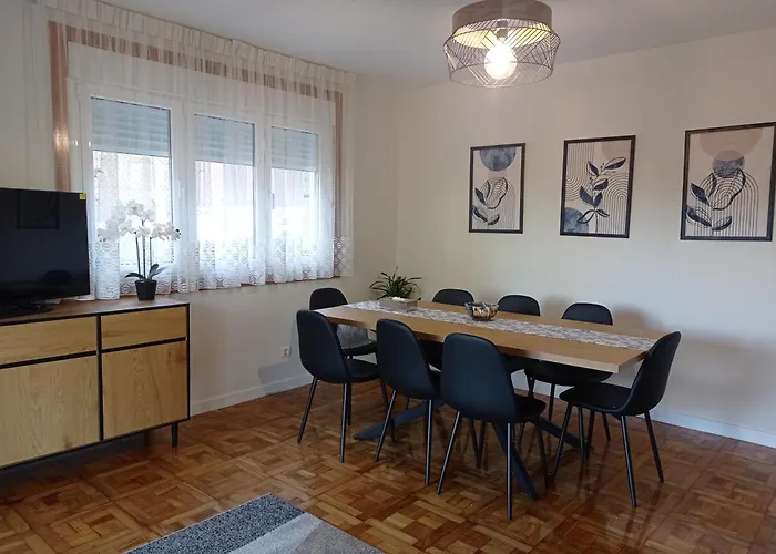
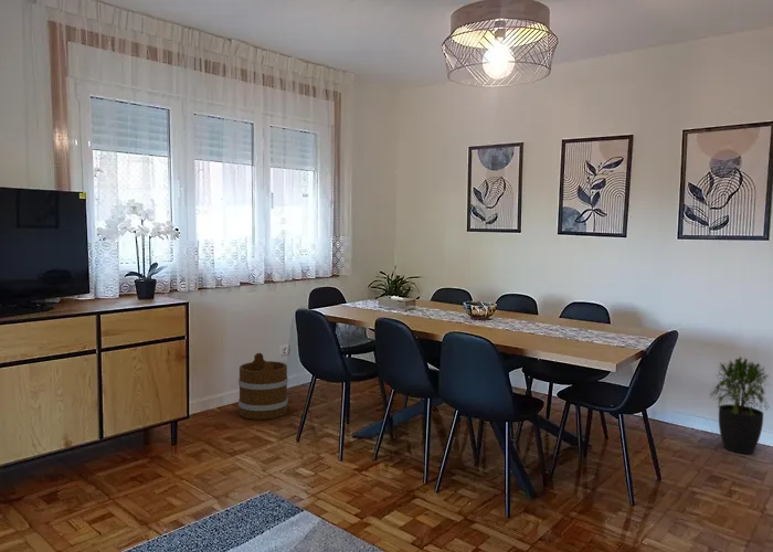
+ potted plant [708,357,772,455]
+ bucket [237,352,289,421]
